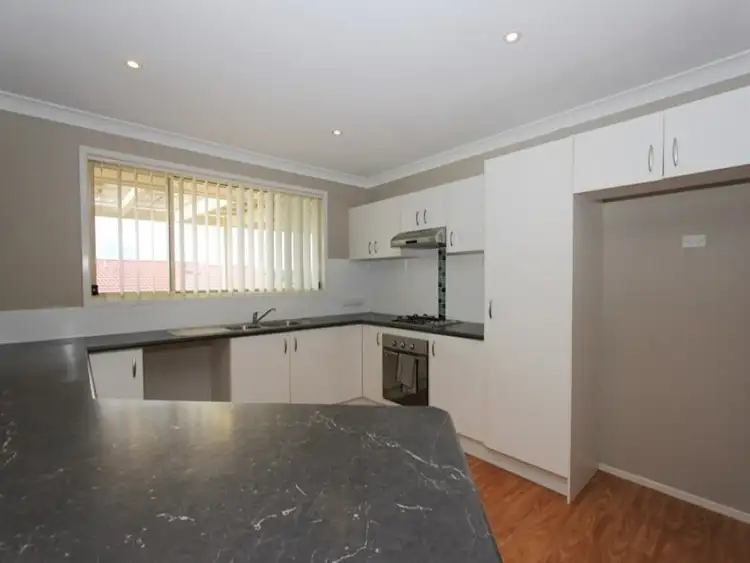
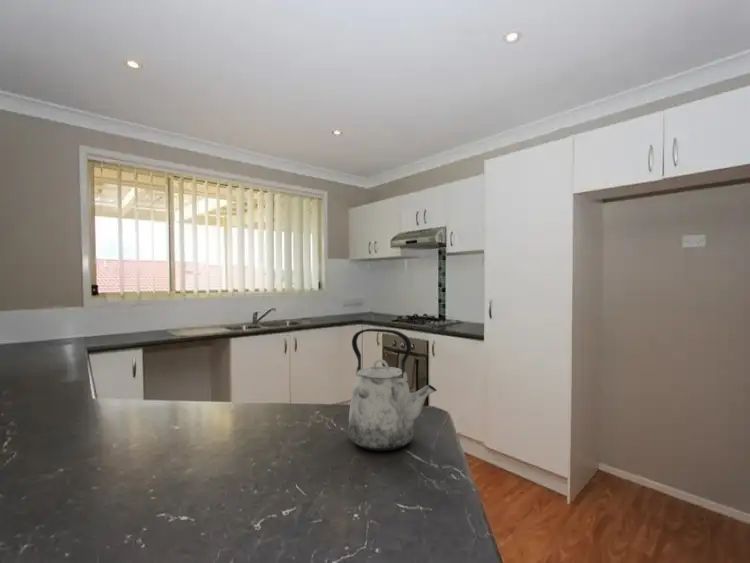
+ kettle [347,328,438,452]
